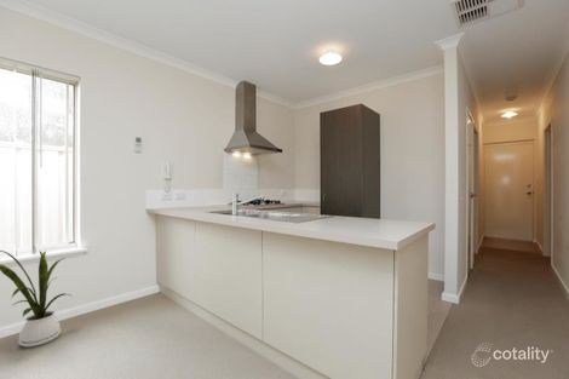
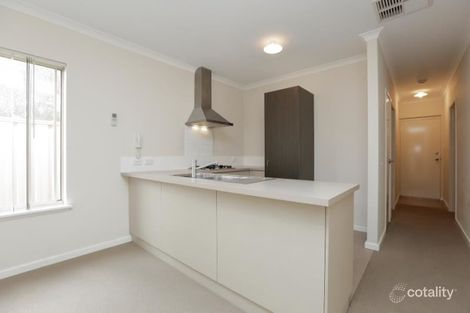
- house plant [0,249,71,348]
